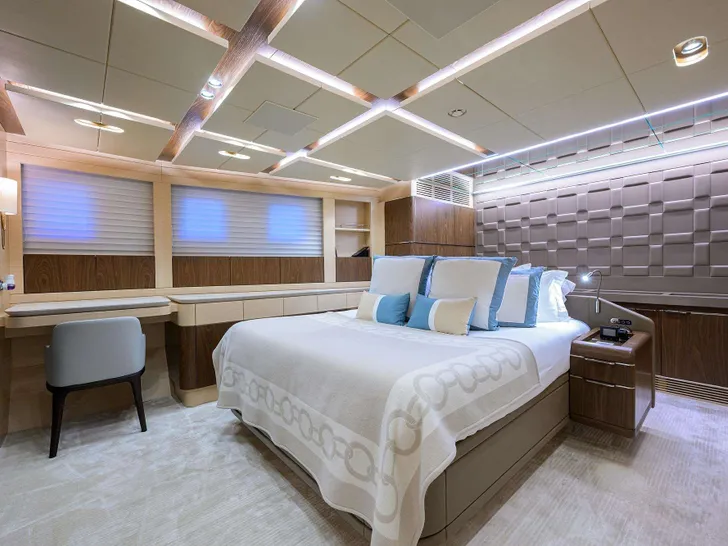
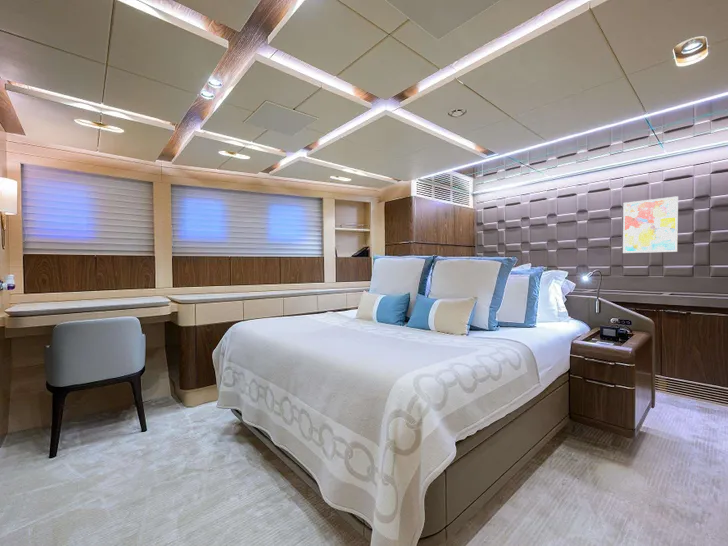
+ wall art [622,195,679,254]
